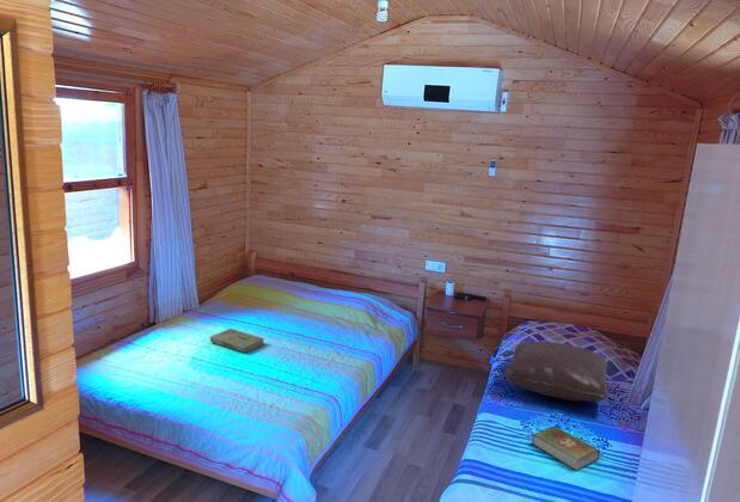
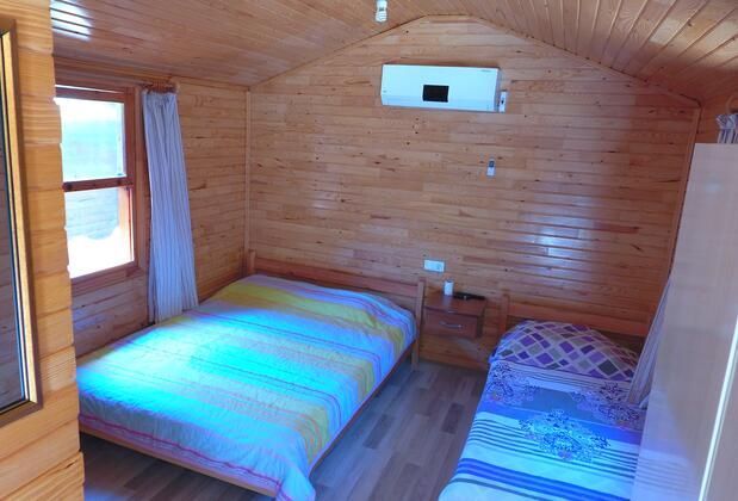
- book [209,327,265,354]
- book [531,426,601,471]
- pillow [504,339,610,403]
